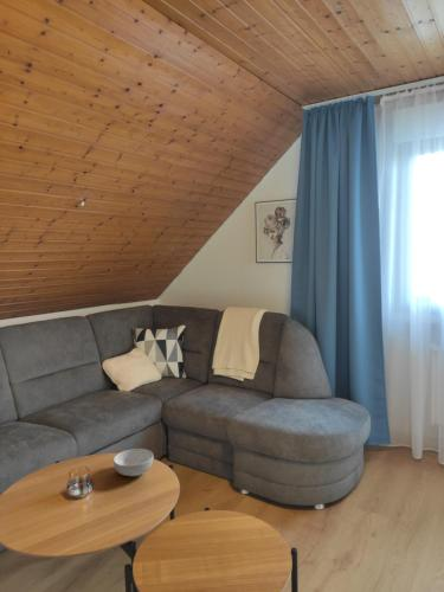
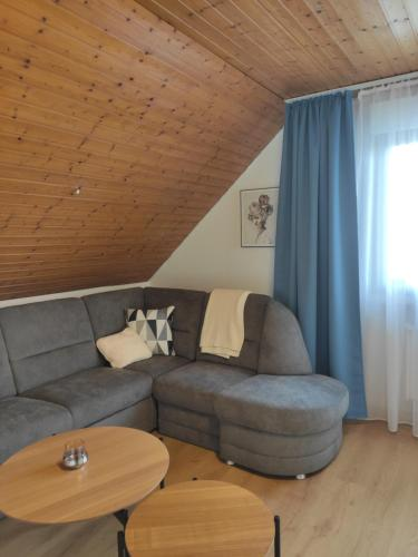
- cereal bowl [112,448,155,477]
